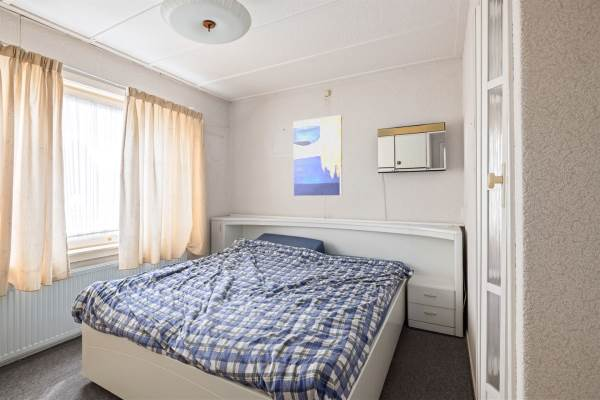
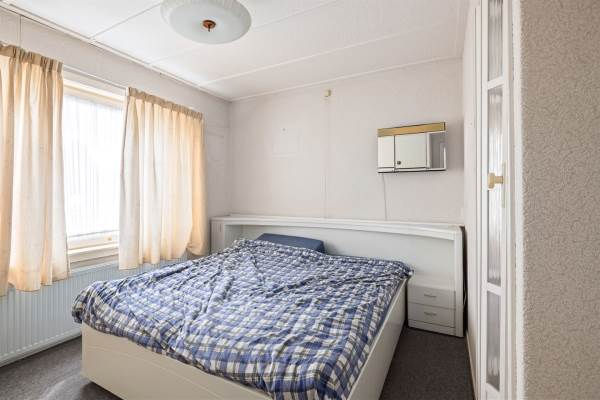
- wall art [293,114,343,197]
